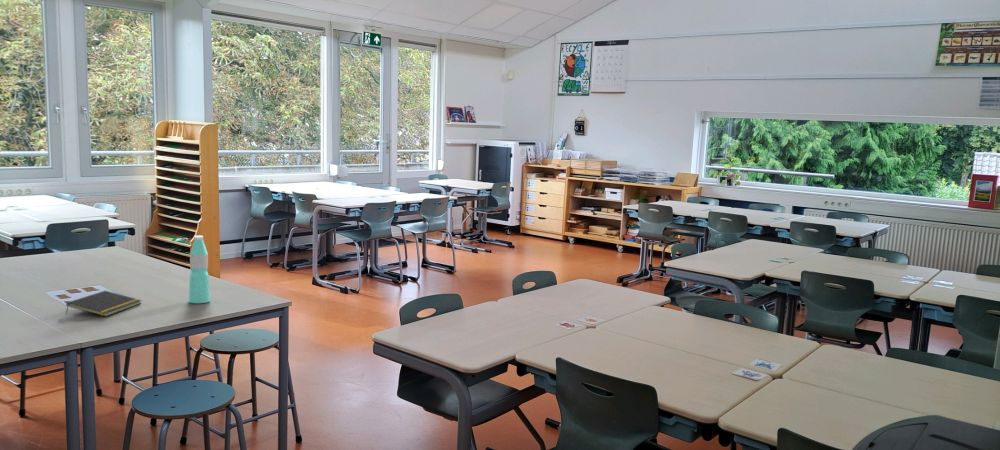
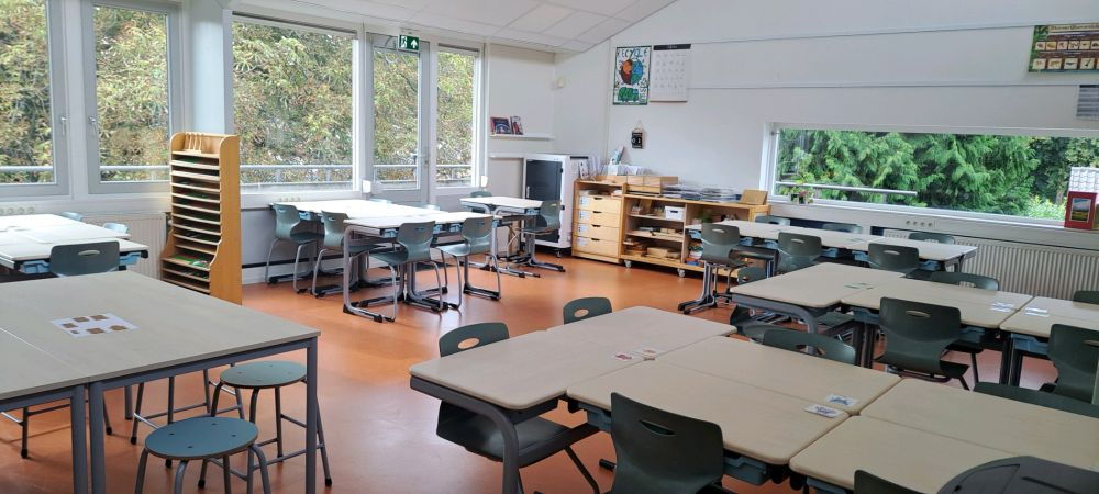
- water bottle [188,235,211,304]
- notepad [65,290,143,318]
